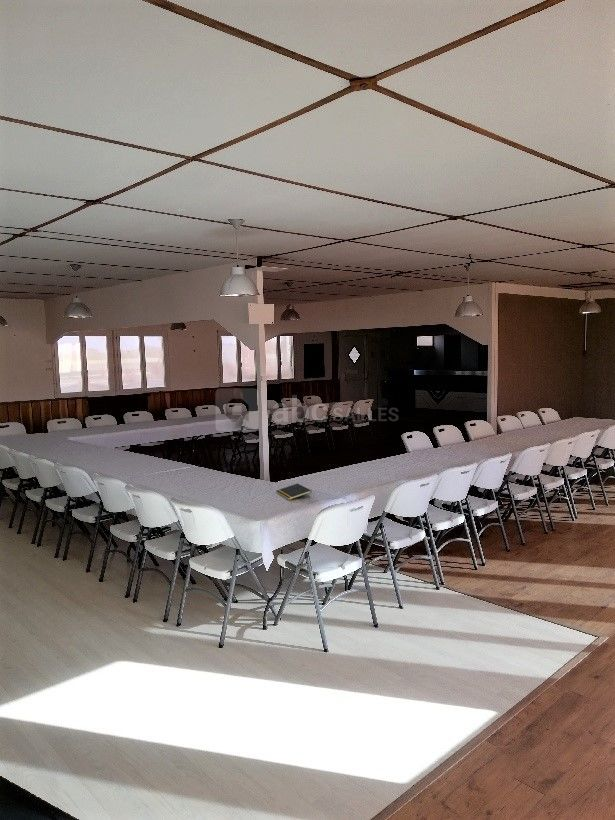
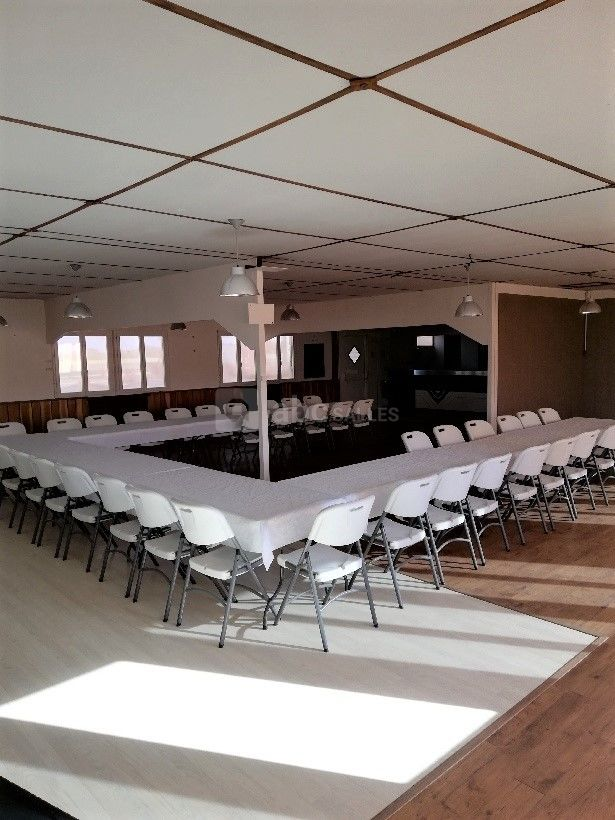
- notepad [275,483,313,501]
